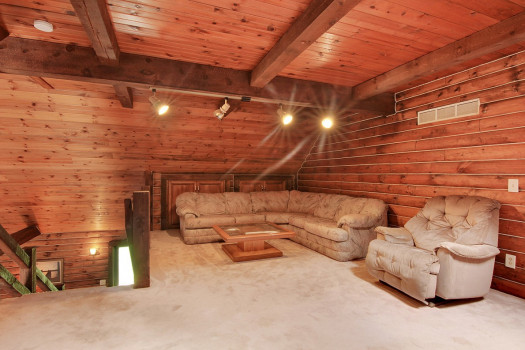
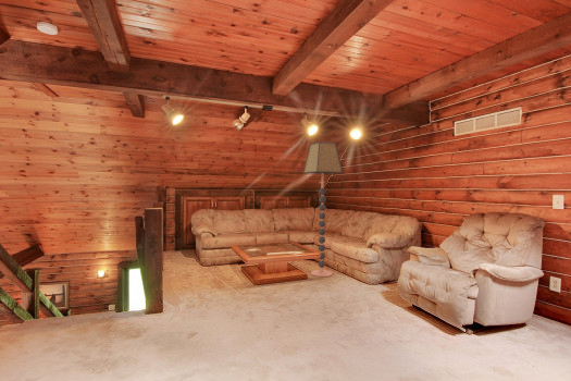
+ floor lamp [302,140,344,278]
